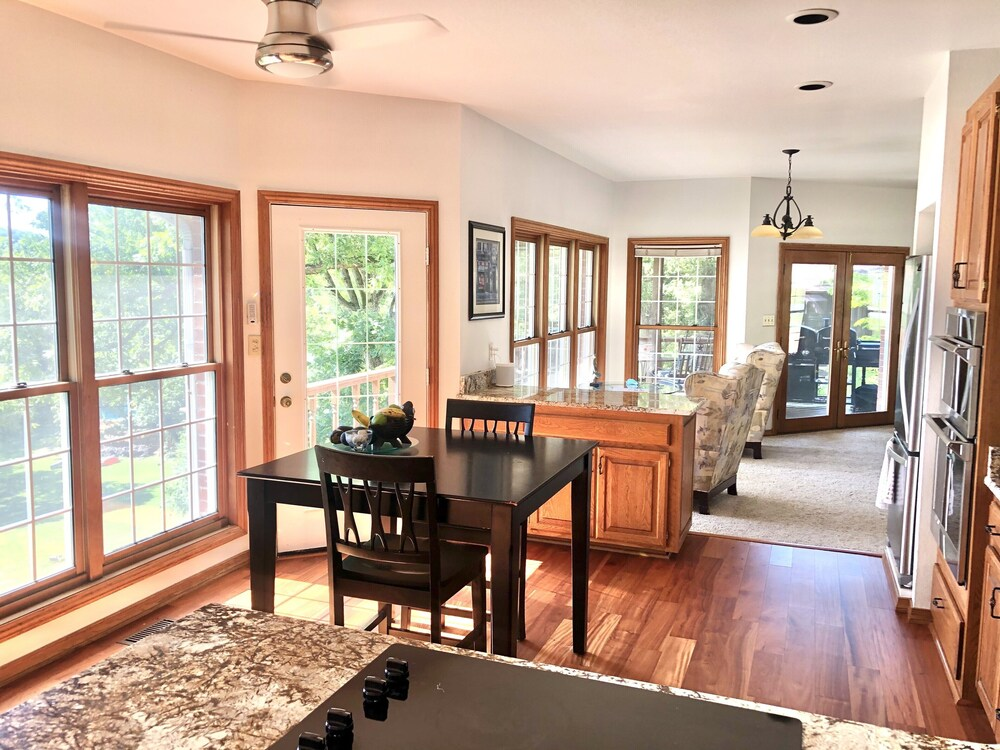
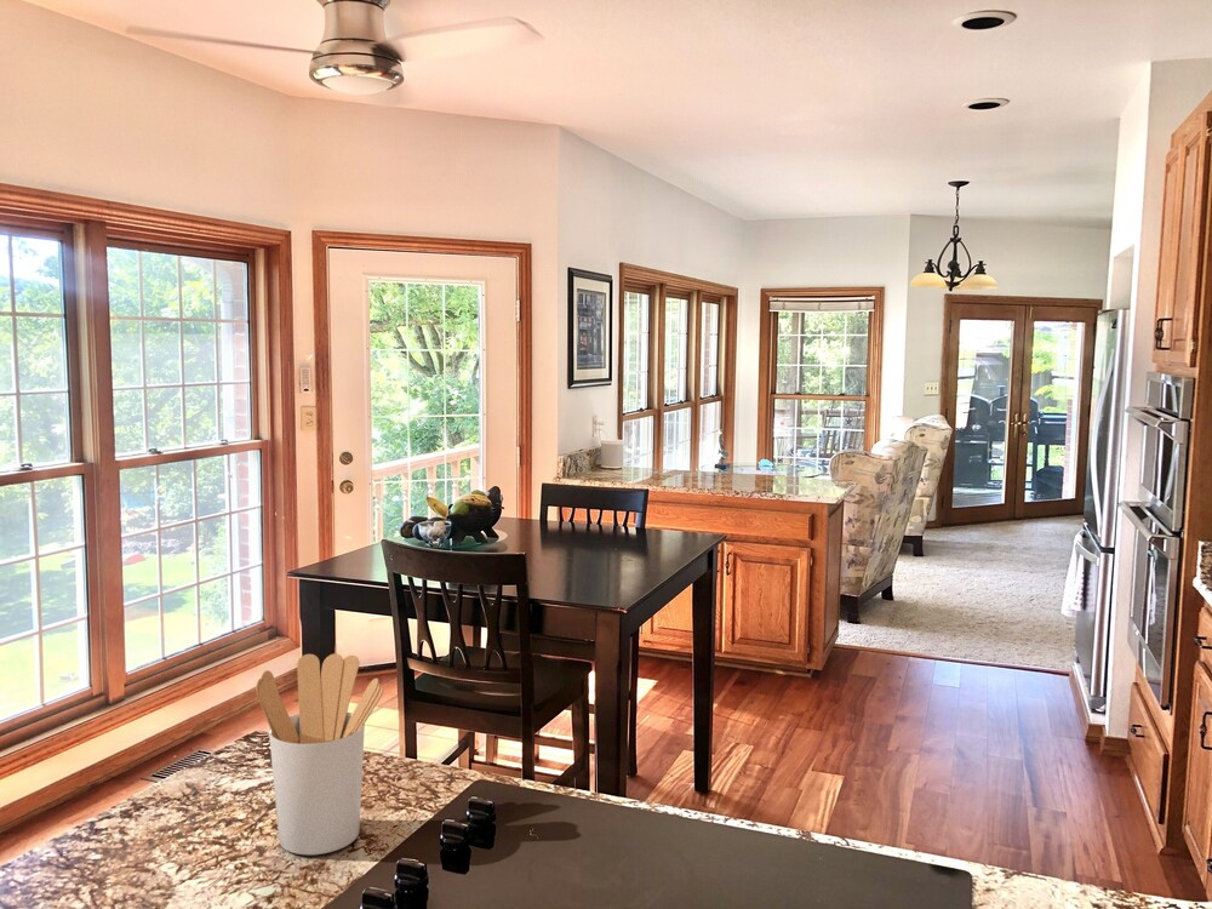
+ utensil holder [255,652,384,856]
